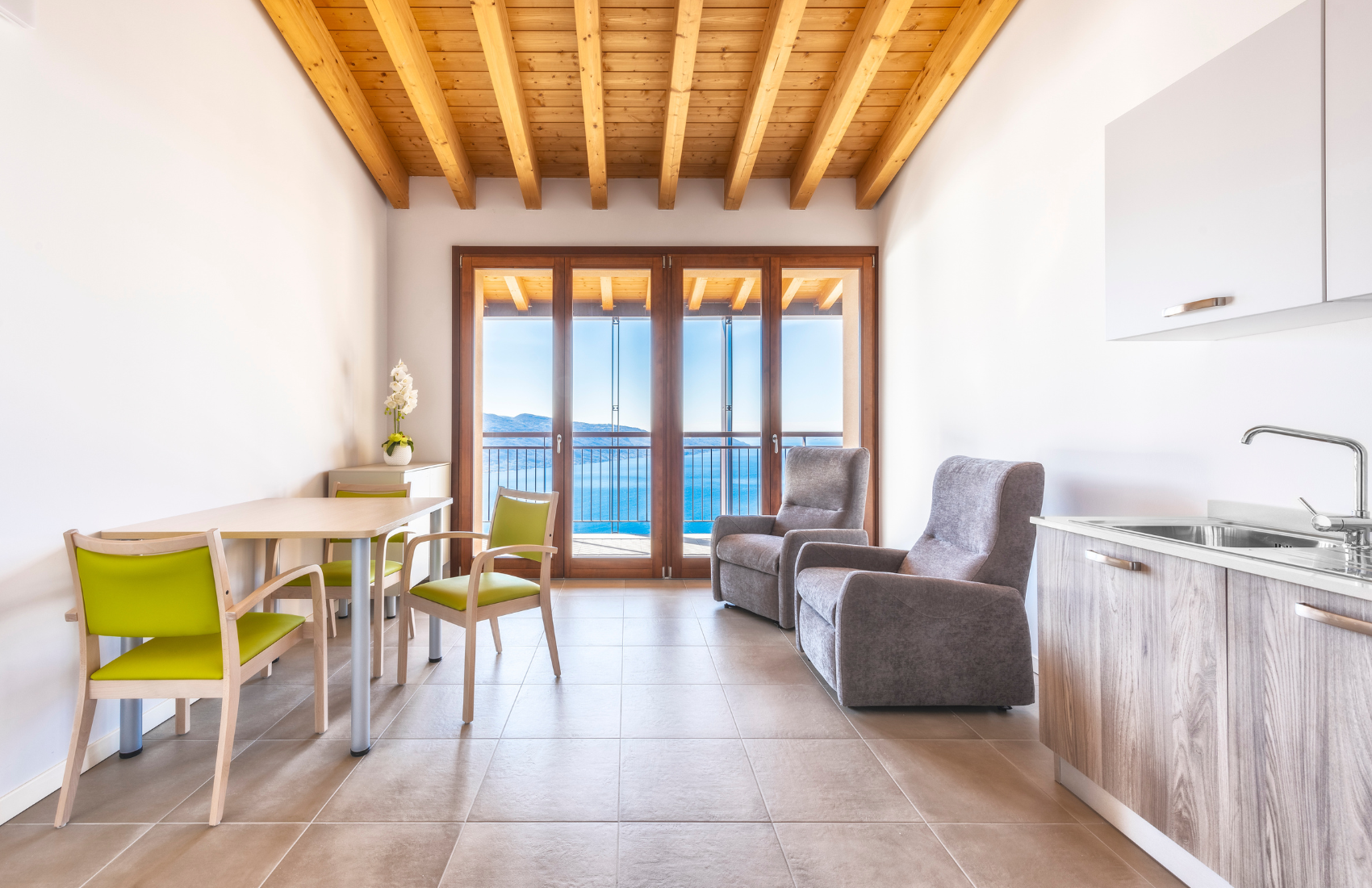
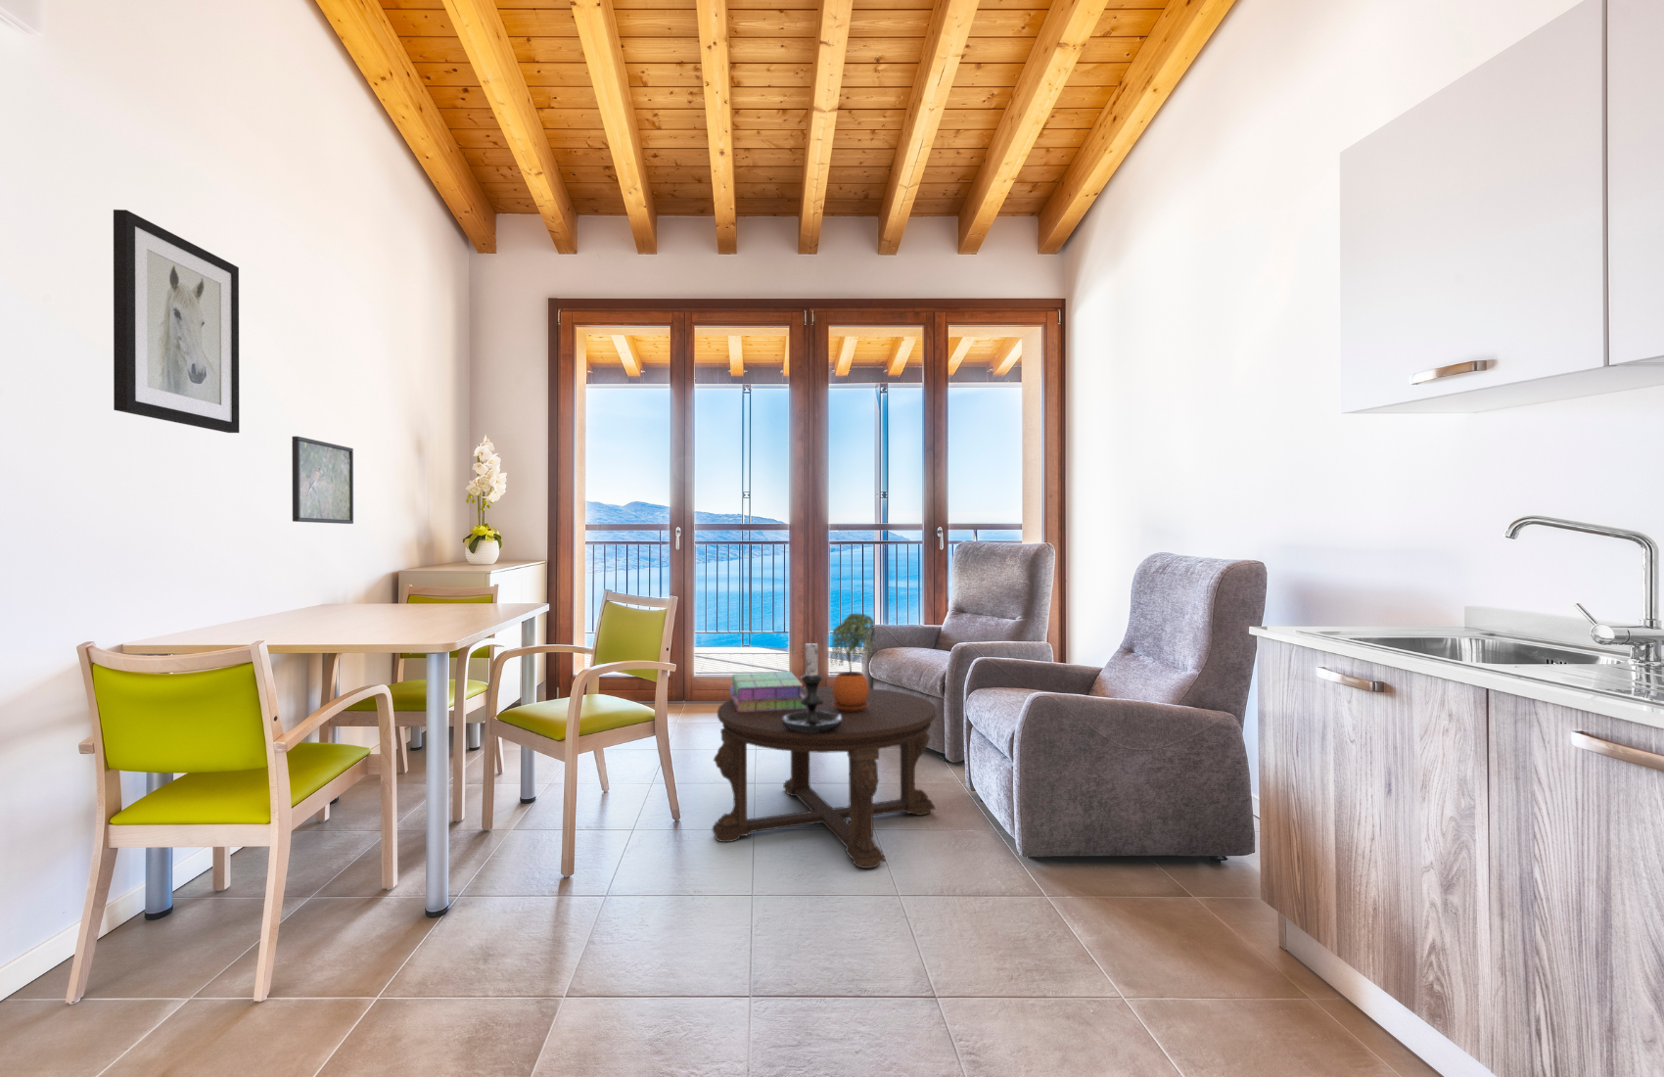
+ candle holder [781,637,843,734]
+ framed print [291,435,354,525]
+ coffee table [711,685,936,870]
+ potted plant [830,612,878,712]
+ wall art [113,209,240,434]
+ stack of books [728,671,805,712]
